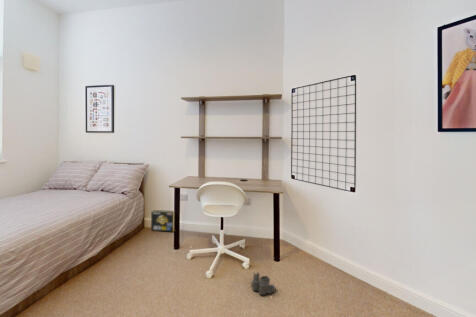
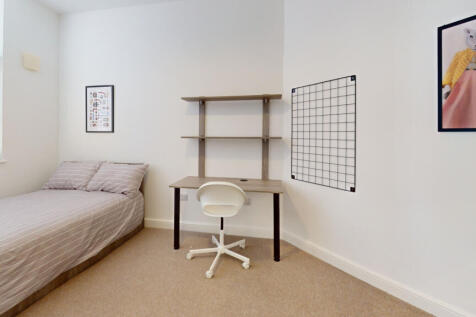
- boots [251,271,277,296]
- box [150,209,175,233]
